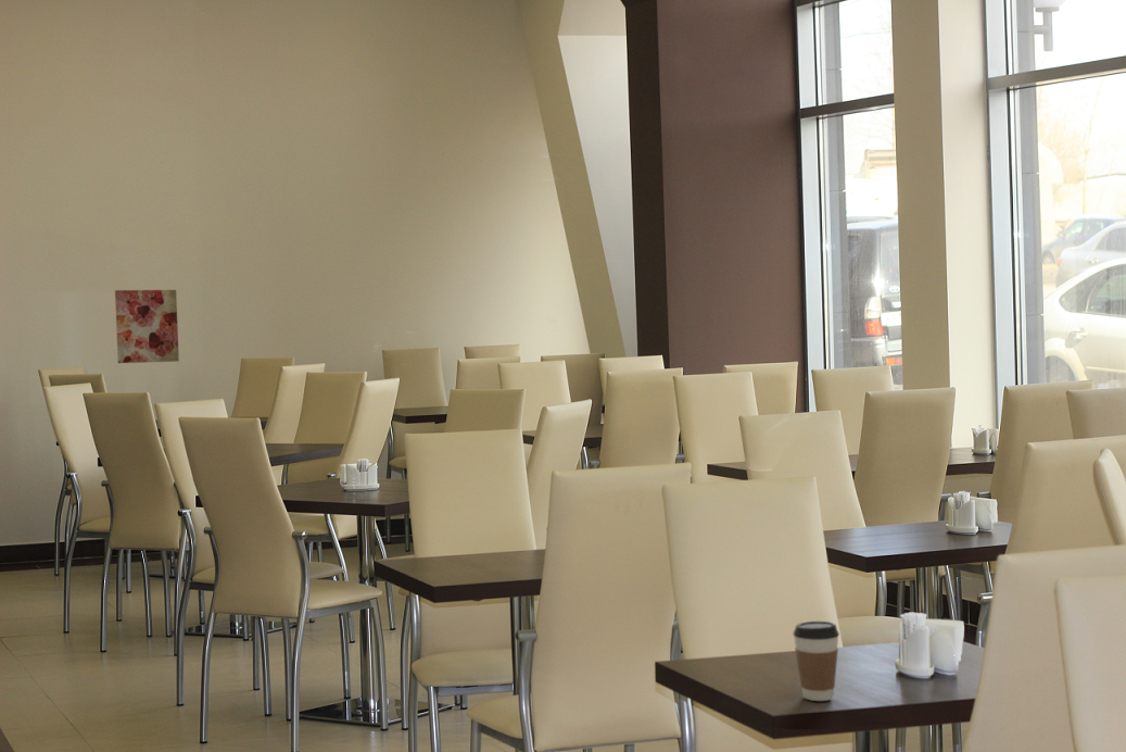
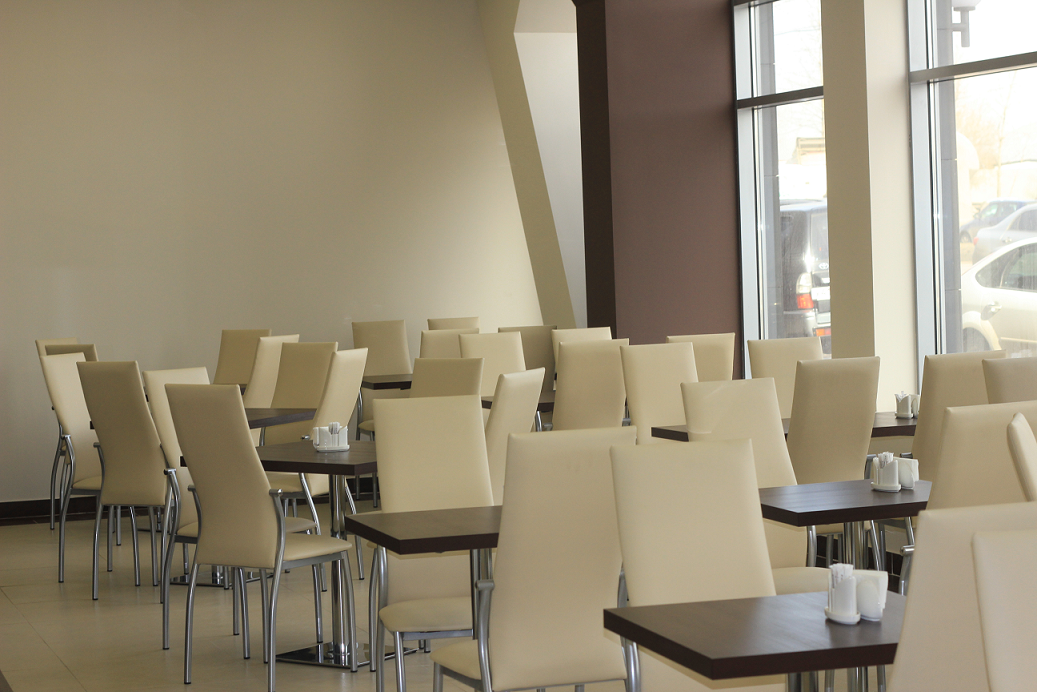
- coffee cup [792,621,840,702]
- wall art [114,289,180,364]
